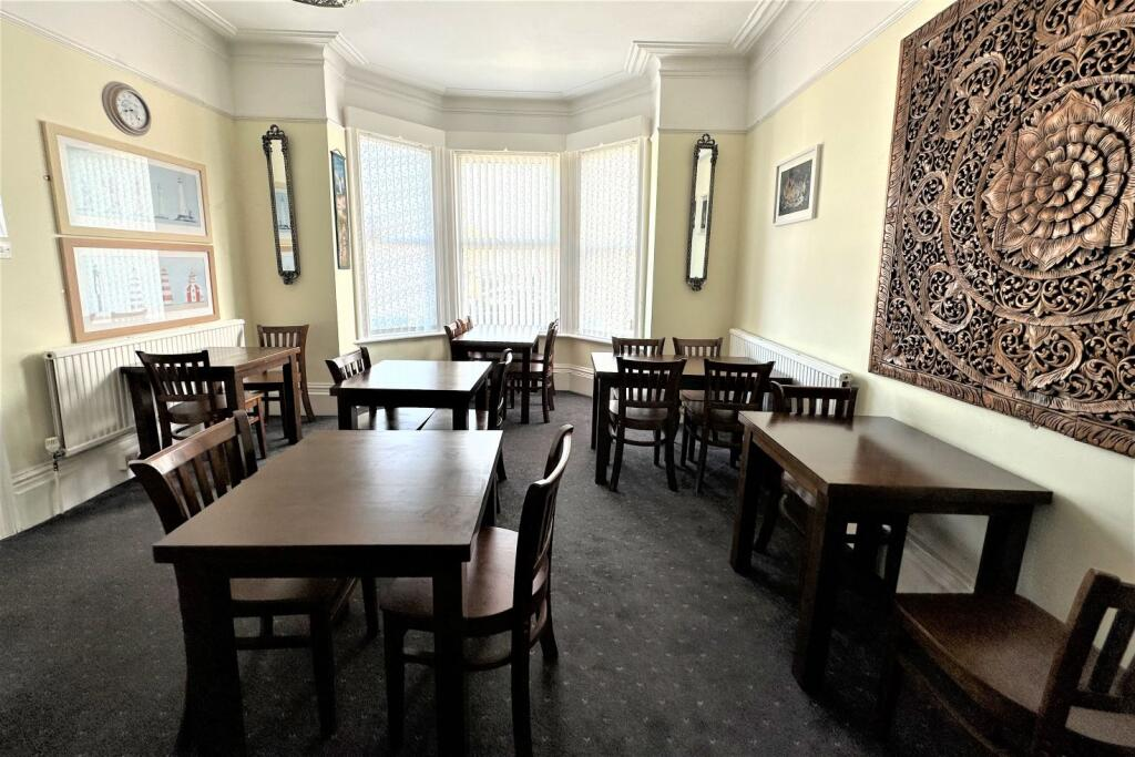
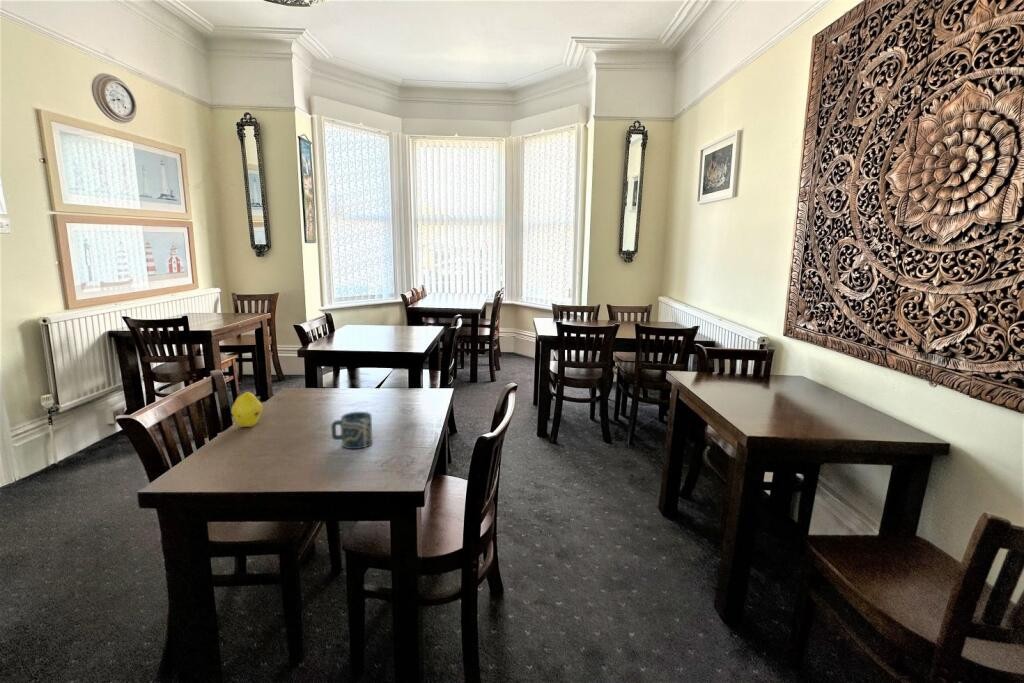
+ fruit [230,391,263,428]
+ cup [330,411,373,450]
